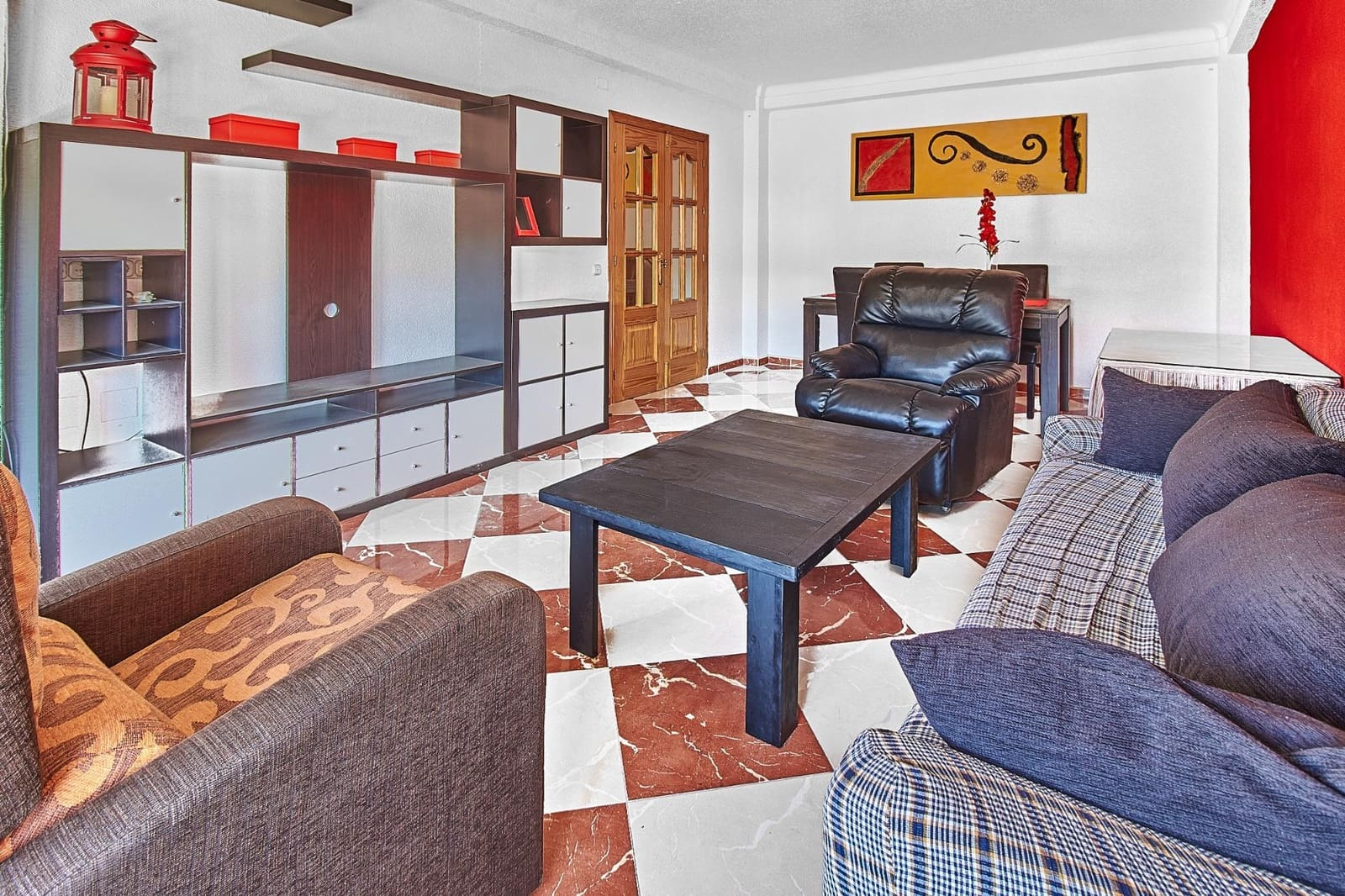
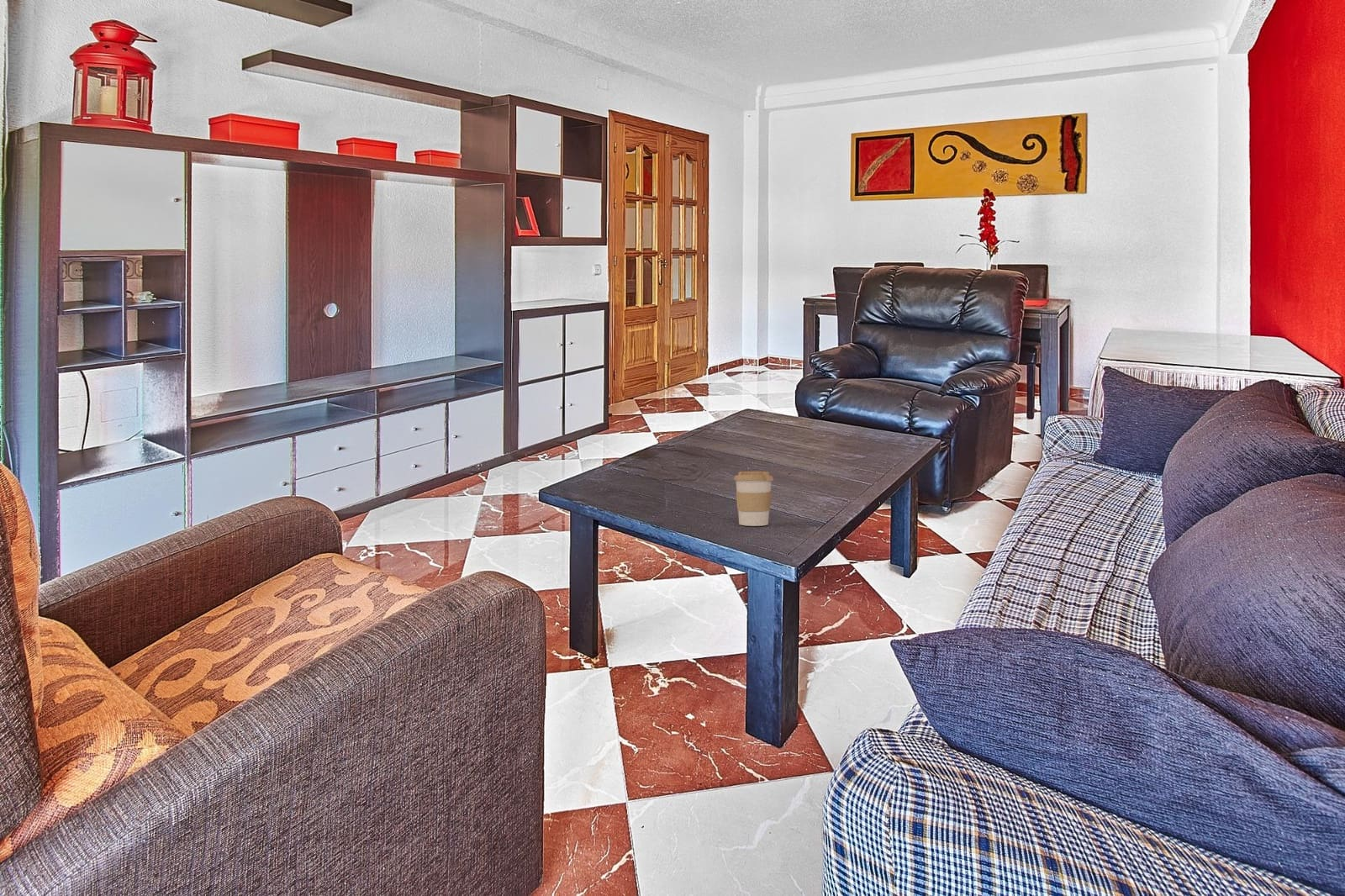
+ coffee cup [733,471,774,527]
